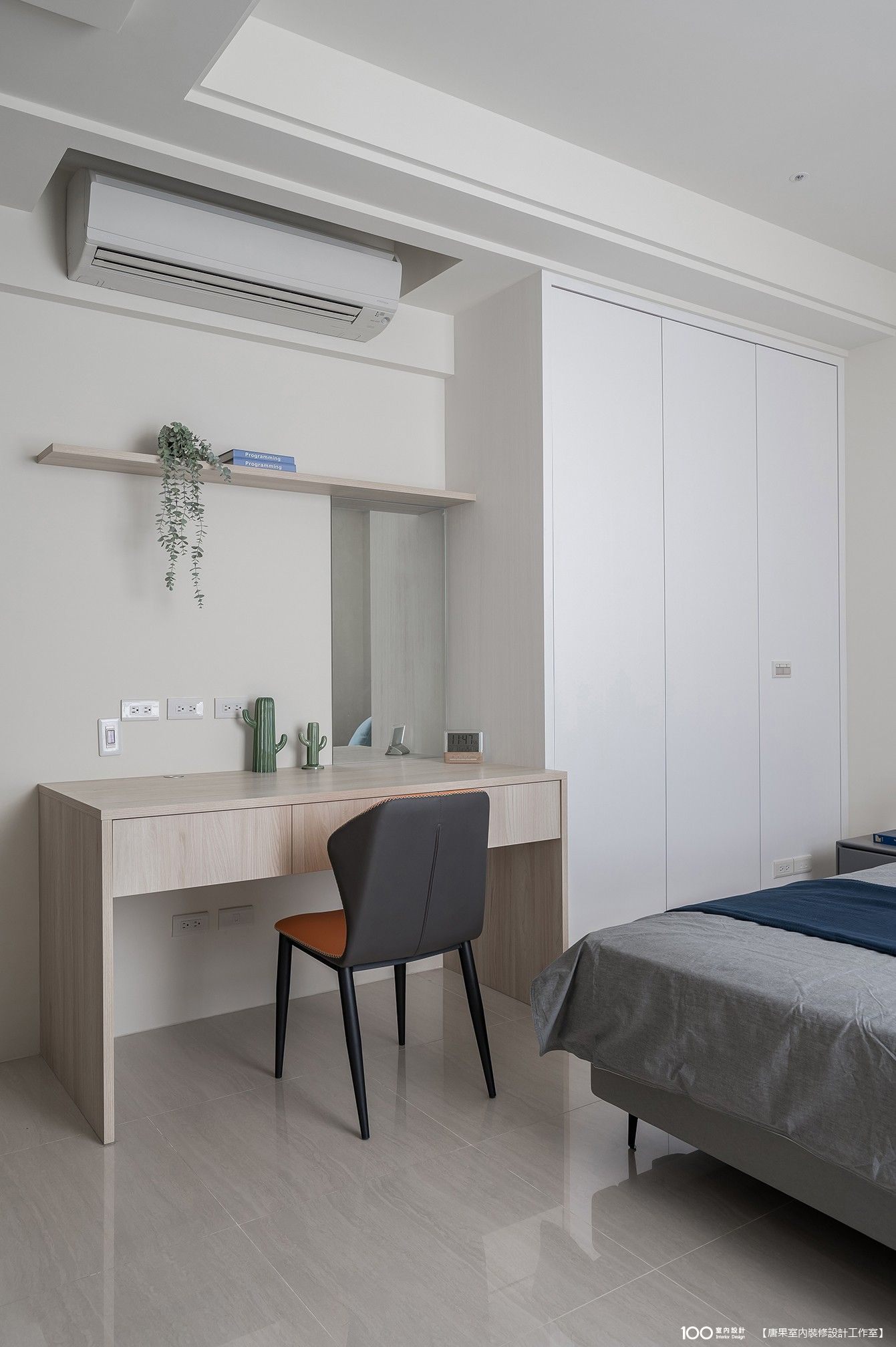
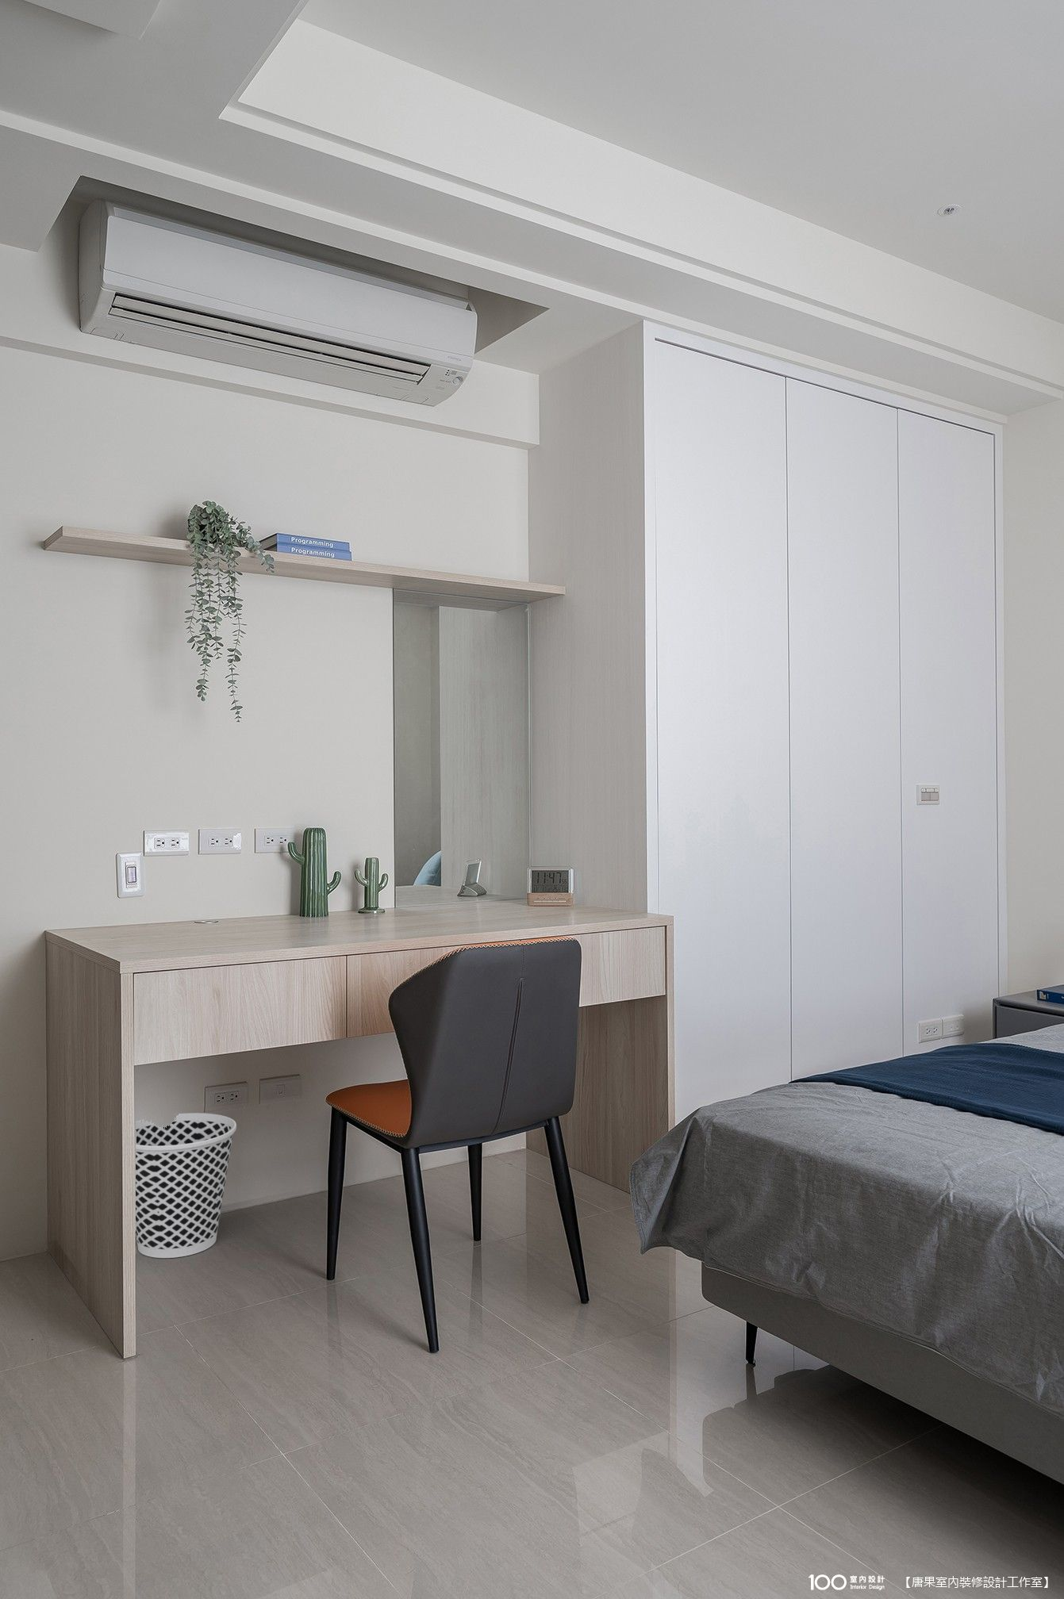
+ wastebasket [135,1112,238,1258]
